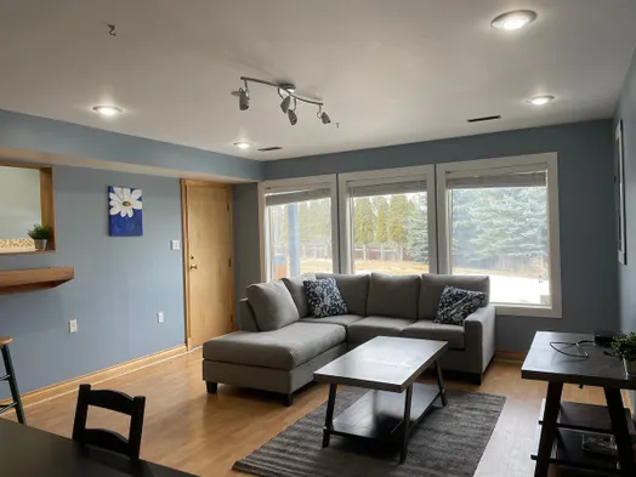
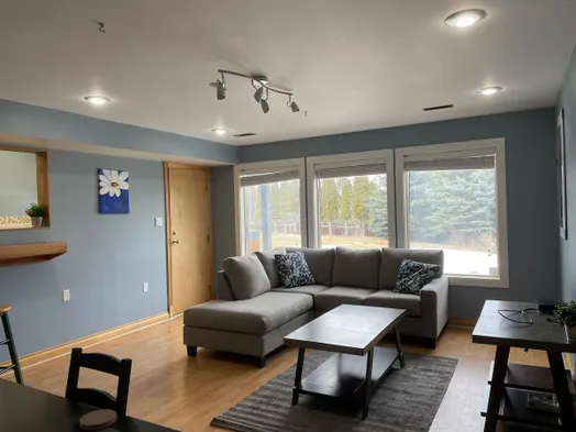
+ coaster [78,408,118,431]
